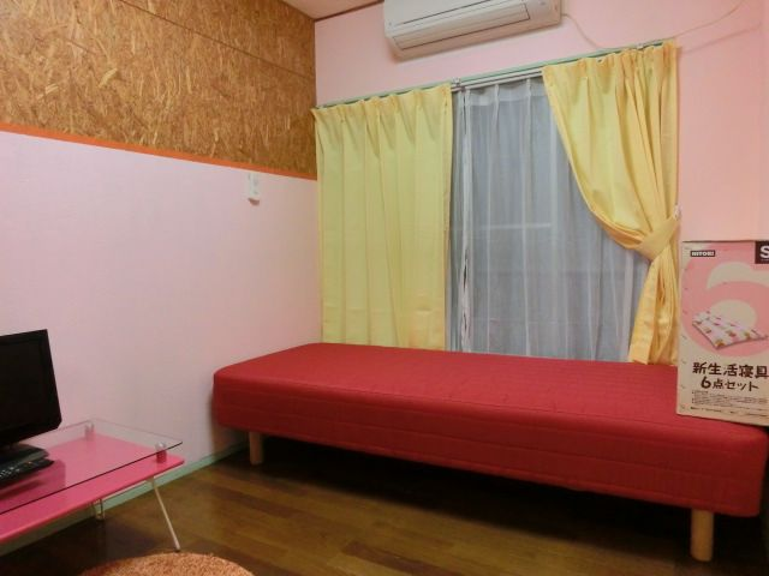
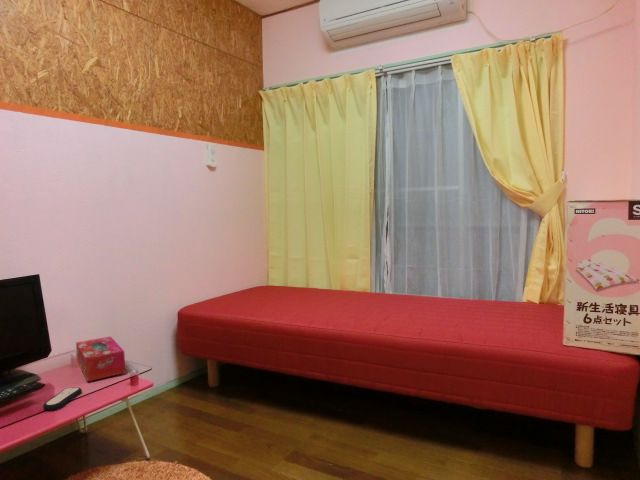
+ remote control [42,387,83,411]
+ tissue box [75,335,126,382]
